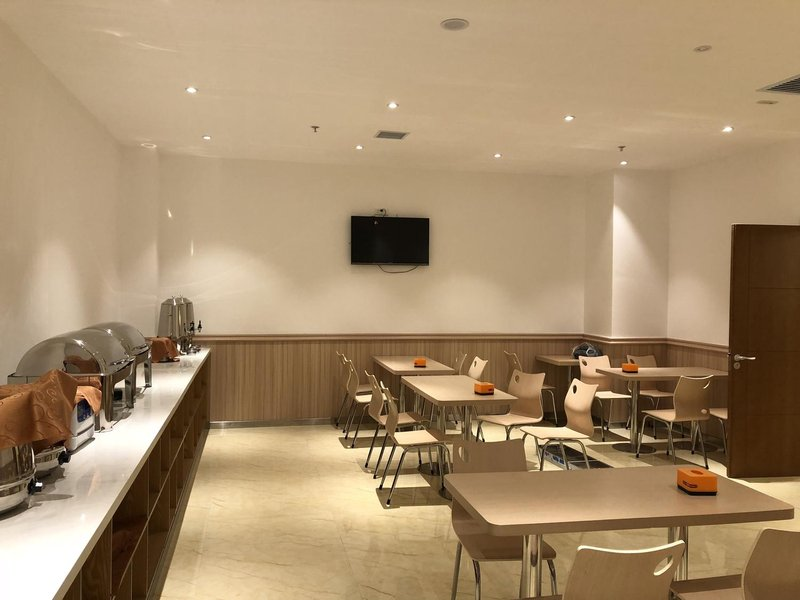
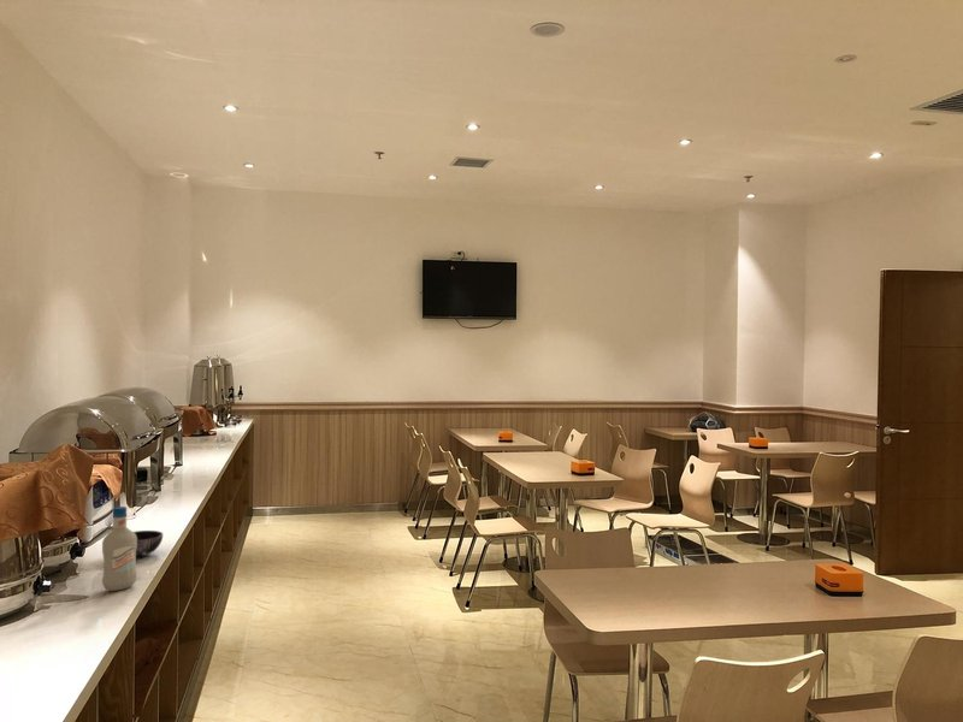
+ bottle [101,505,138,592]
+ bowl [132,529,164,557]
